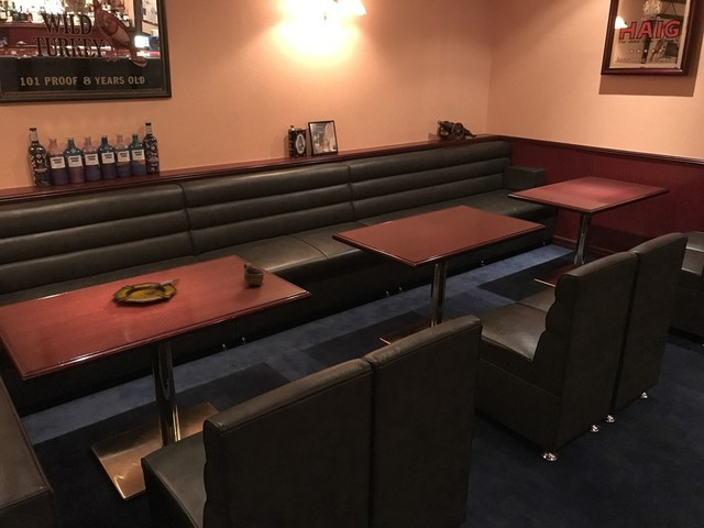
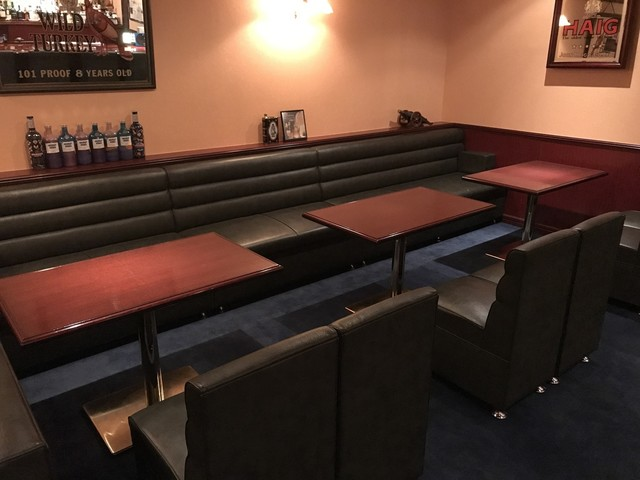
- cup [243,262,266,286]
- ashtray [111,277,182,304]
